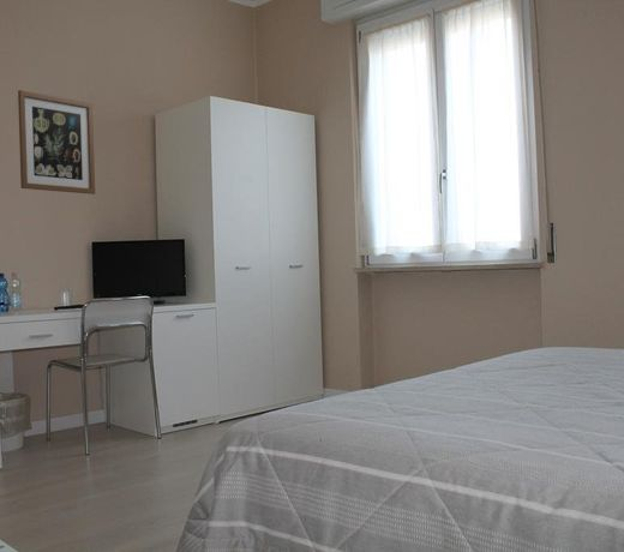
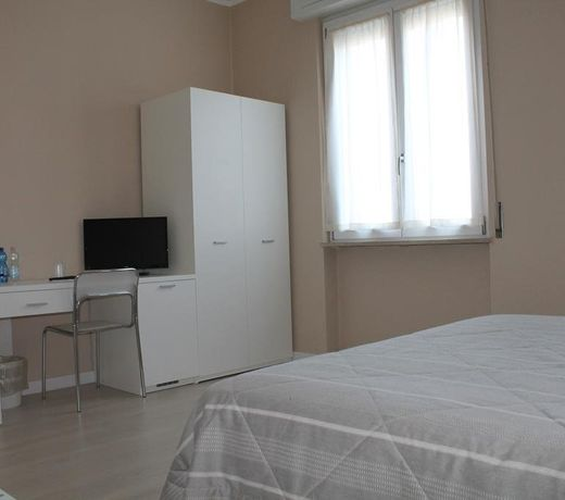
- wall art [17,89,96,196]
